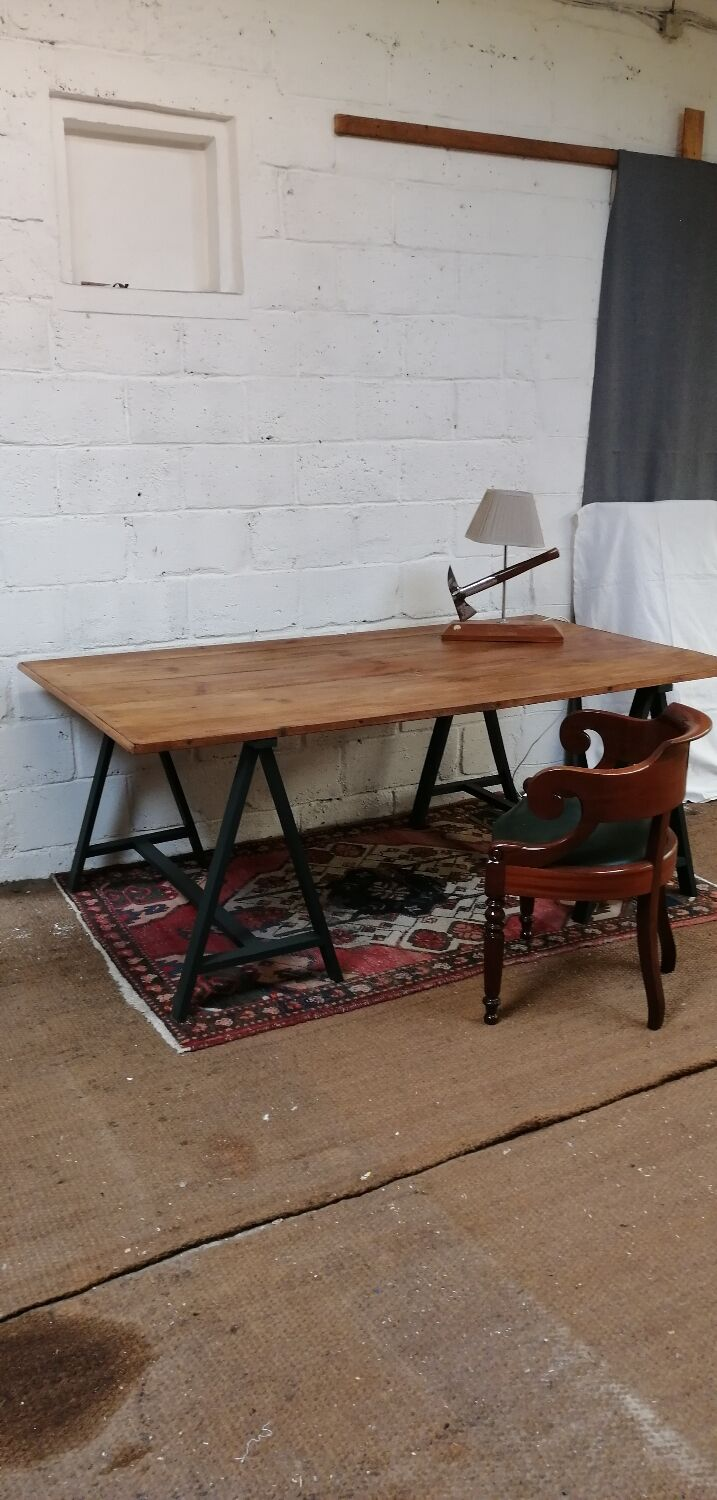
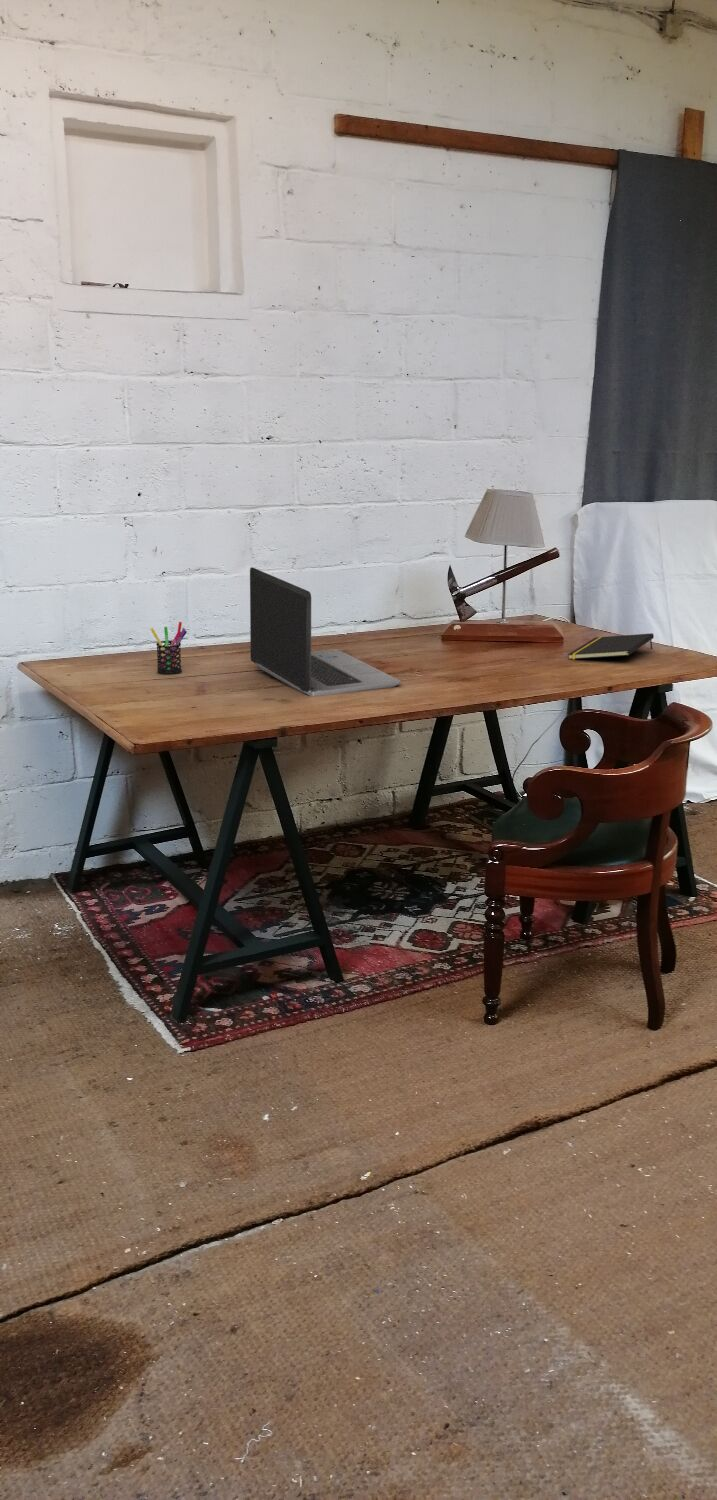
+ pen holder [149,621,188,676]
+ laptop computer [249,566,402,697]
+ notepad [567,632,655,660]
